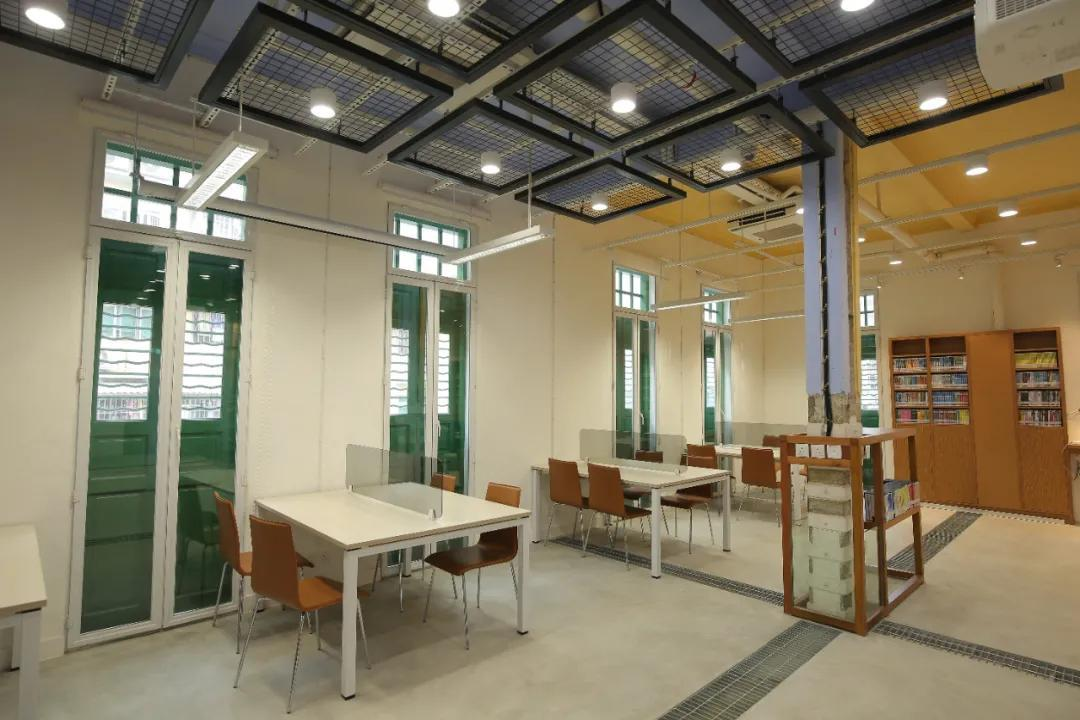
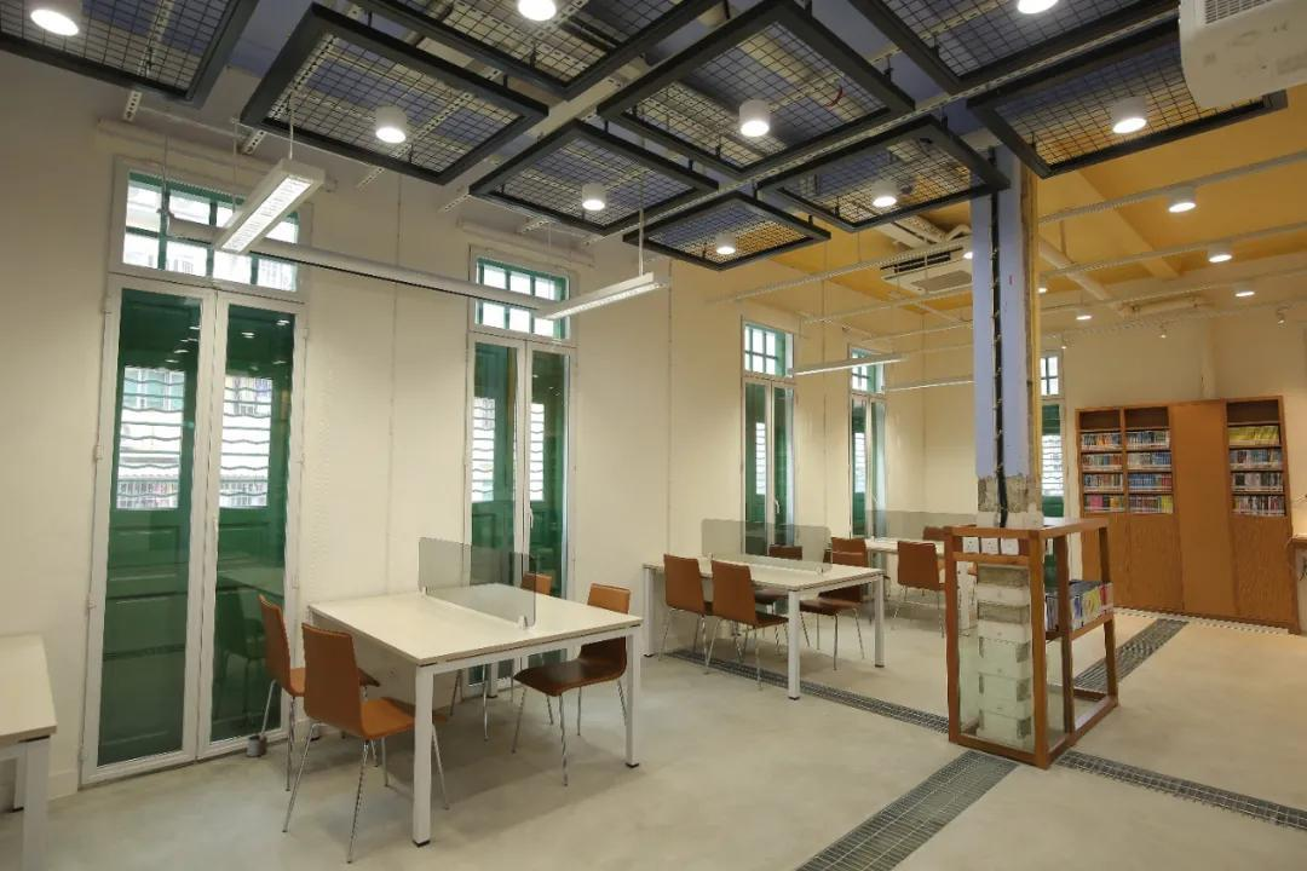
+ potted plant [237,708,269,757]
